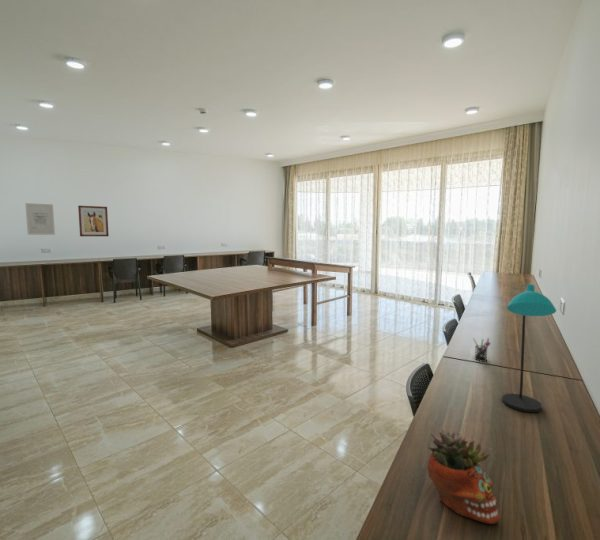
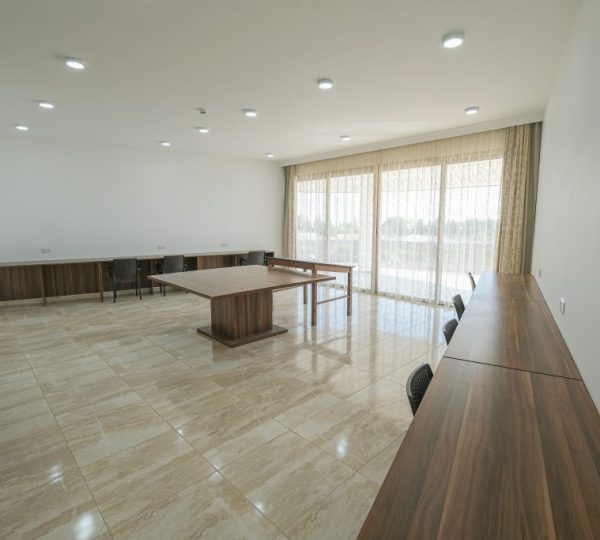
- wall art [24,202,56,236]
- desk lamp [501,283,557,413]
- succulent planter [426,428,501,525]
- pen holder [472,337,491,363]
- wall art [77,205,110,237]
